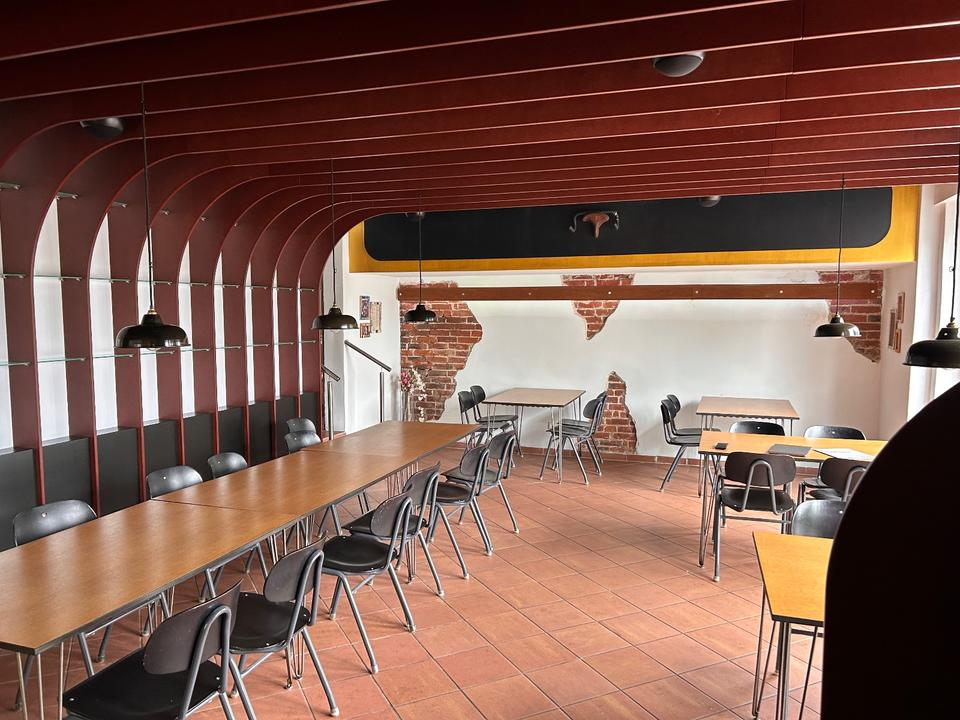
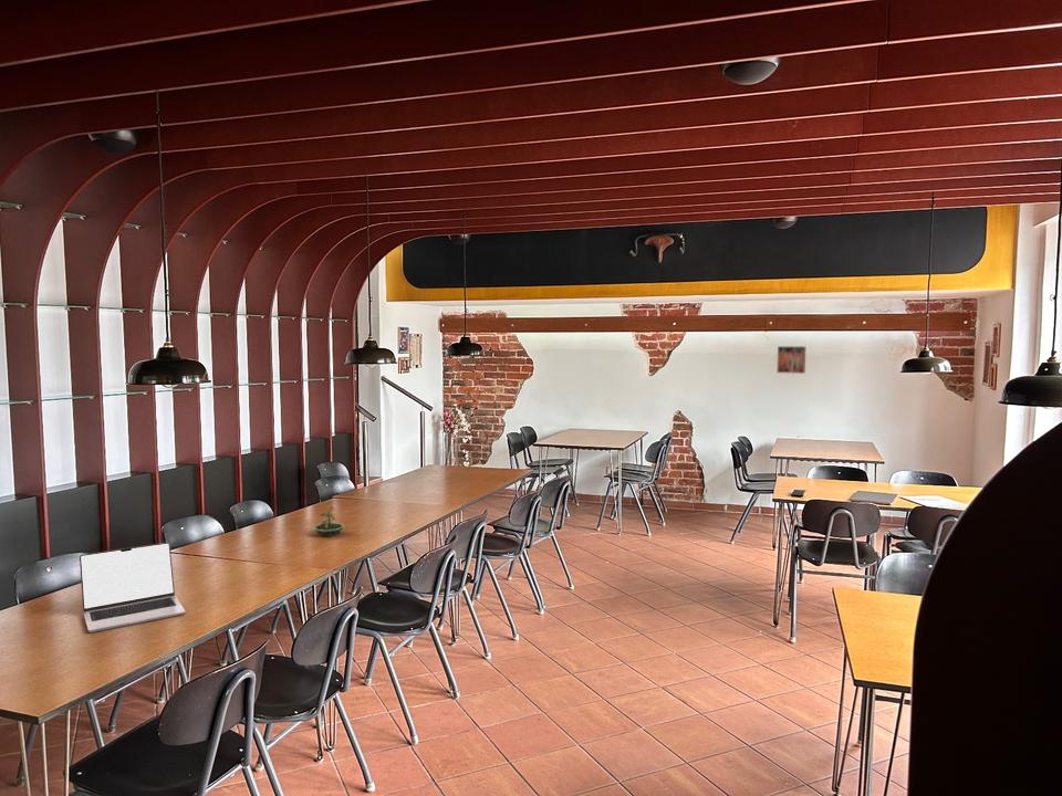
+ laptop [79,542,187,633]
+ terrarium [312,502,346,537]
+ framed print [775,345,808,375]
